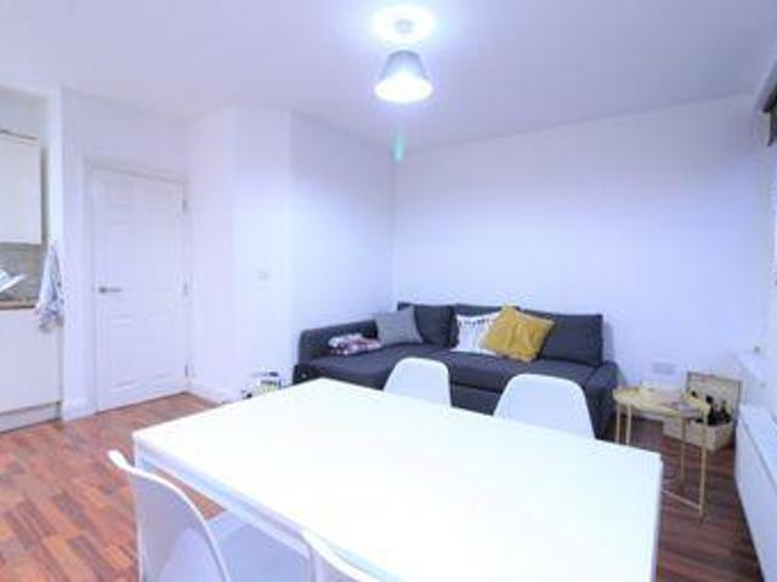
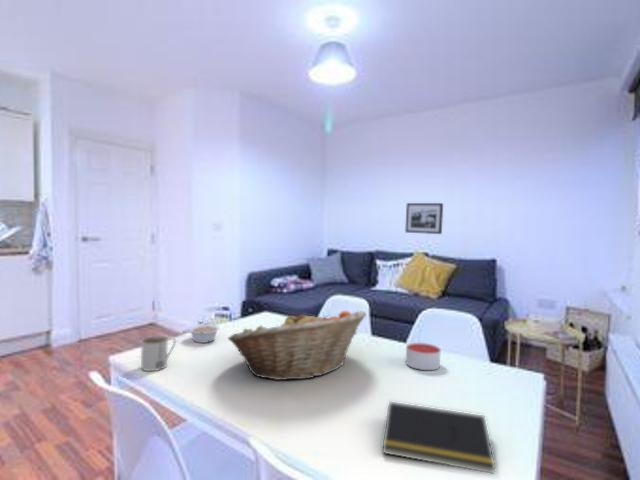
+ legume [188,323,221,344]
+ fruit basket [227,310,368,381]
+ notepad [382,401,496,475]
+ picture frame [404,202,444,235]
+ mug [140,335,177,372]
+ candle [405,342,442,371]
